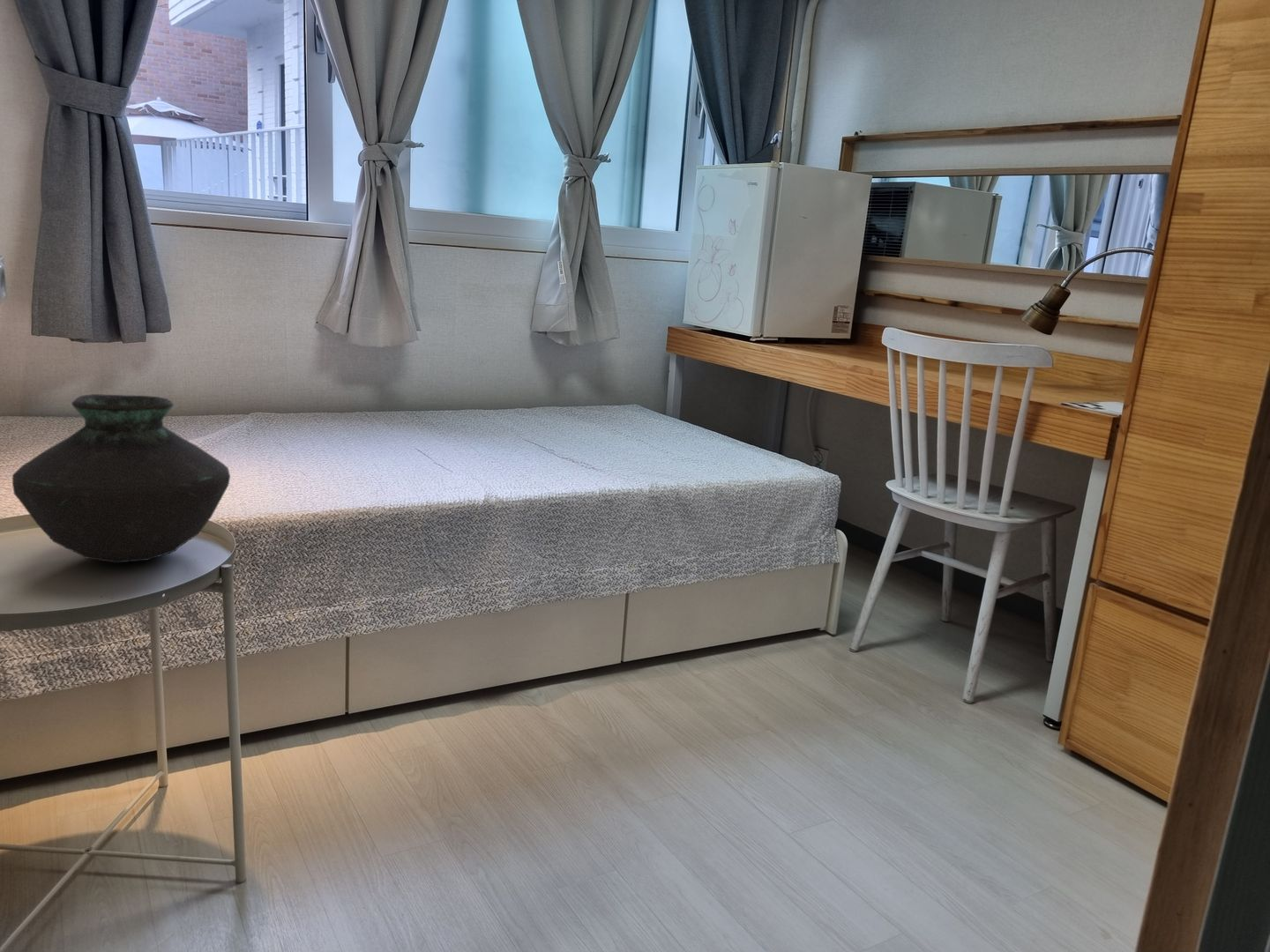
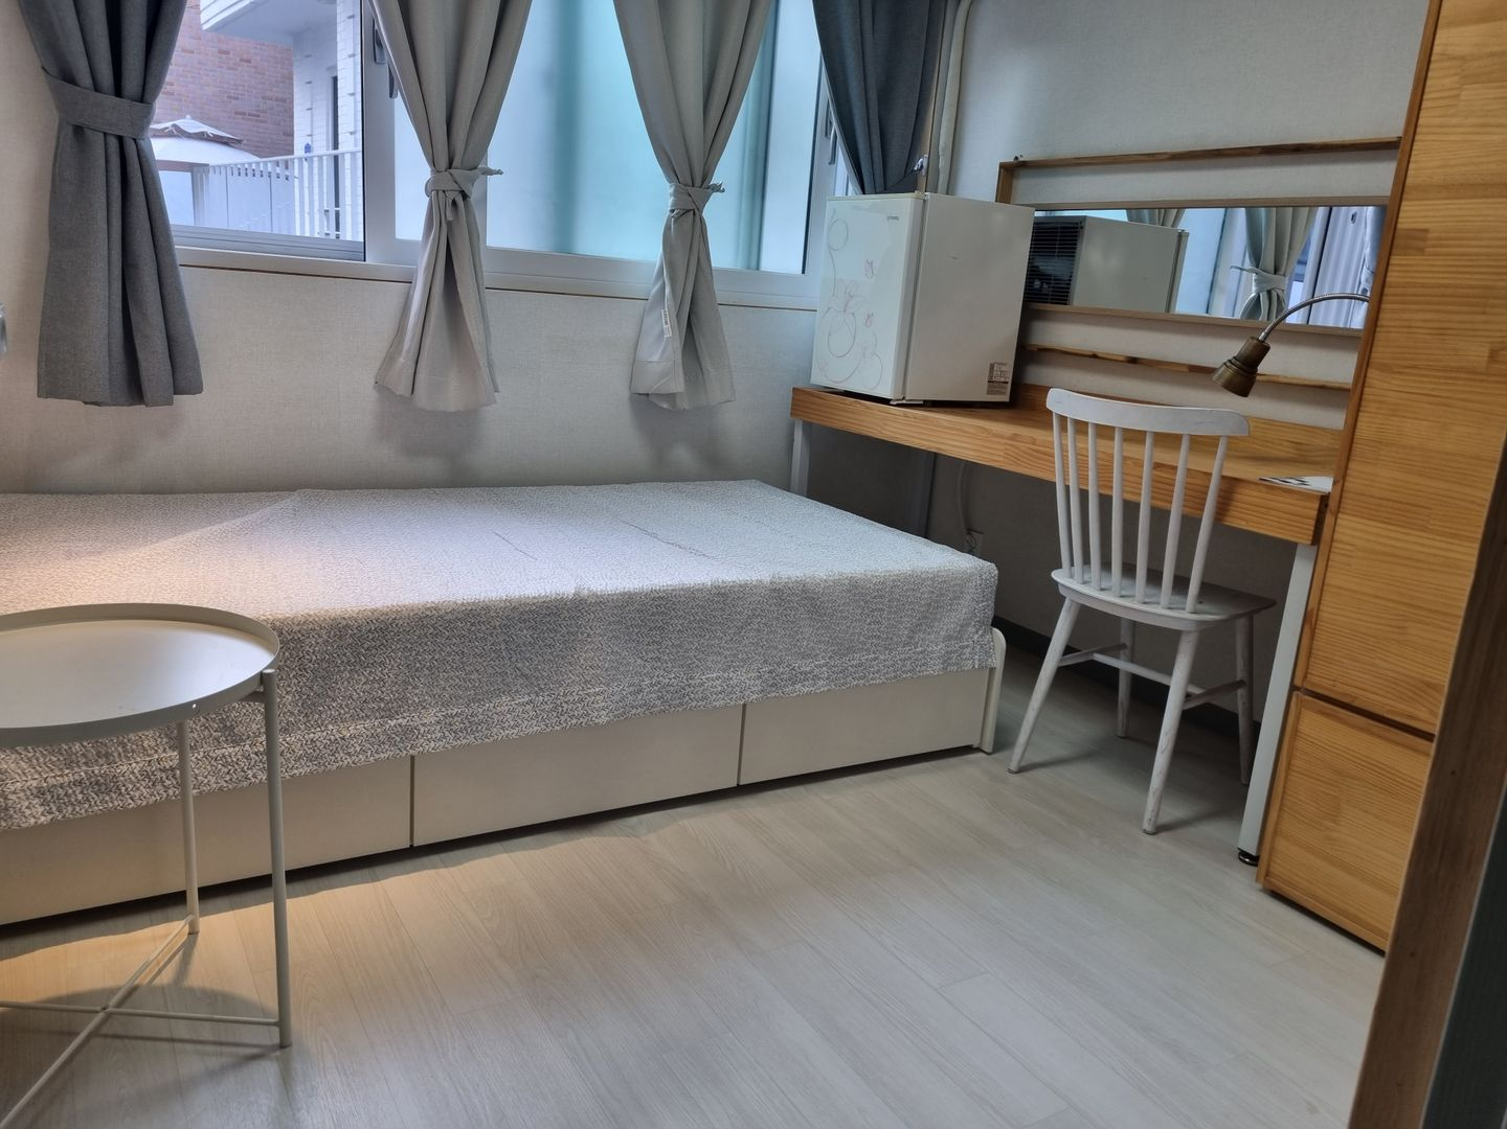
- vase [11,393,231,564]
